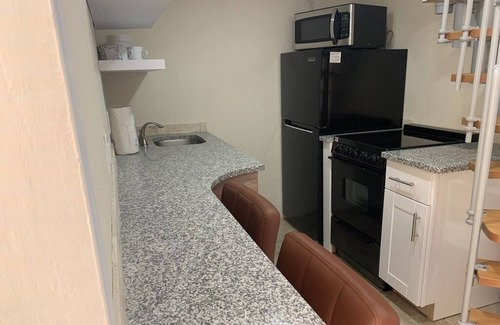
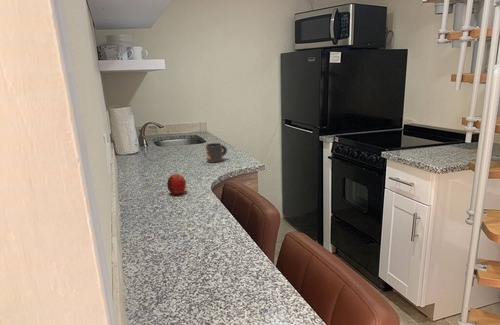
+ mug [205,142,228,163]
+ fruit [166,173,187,195]
